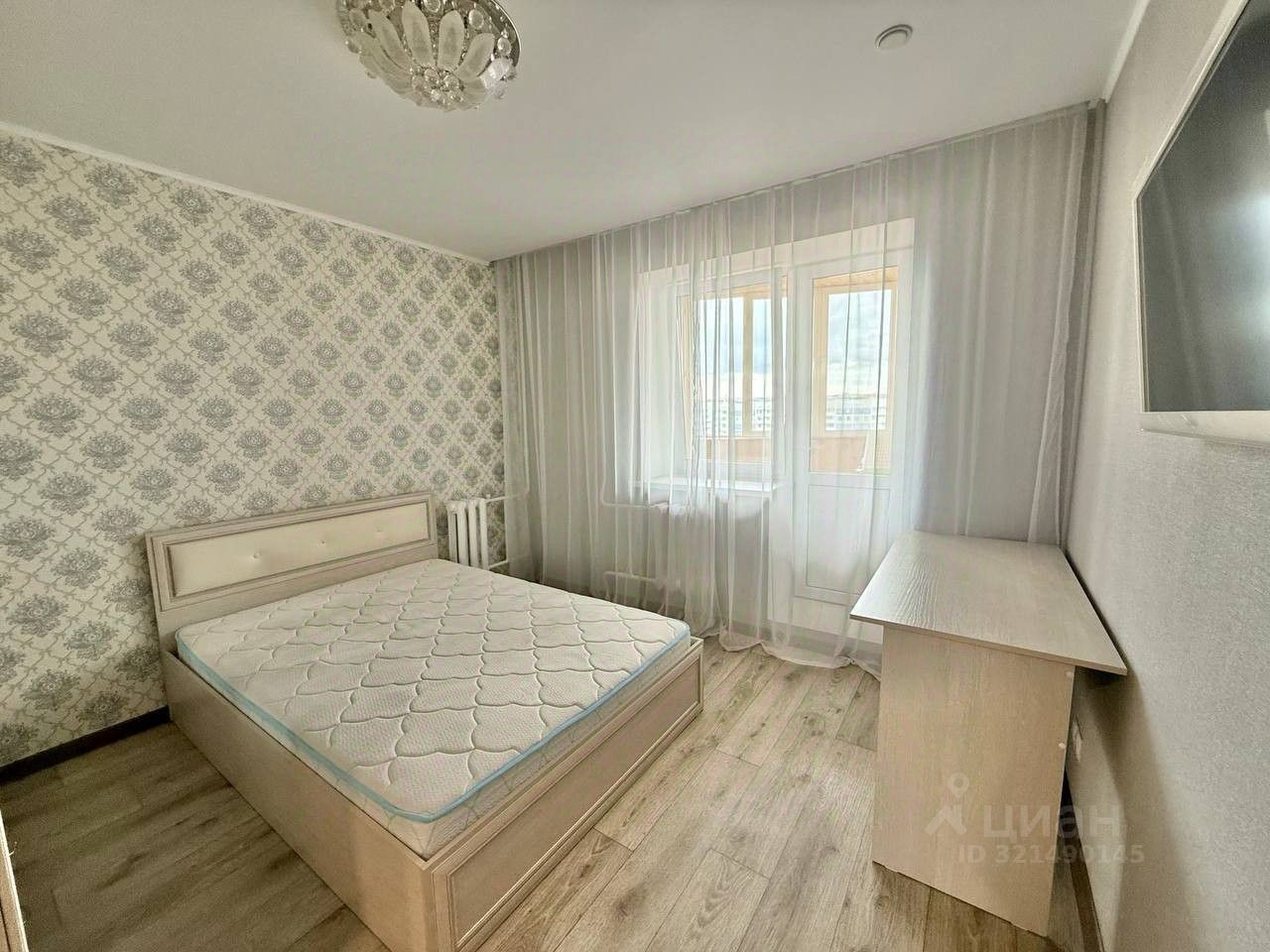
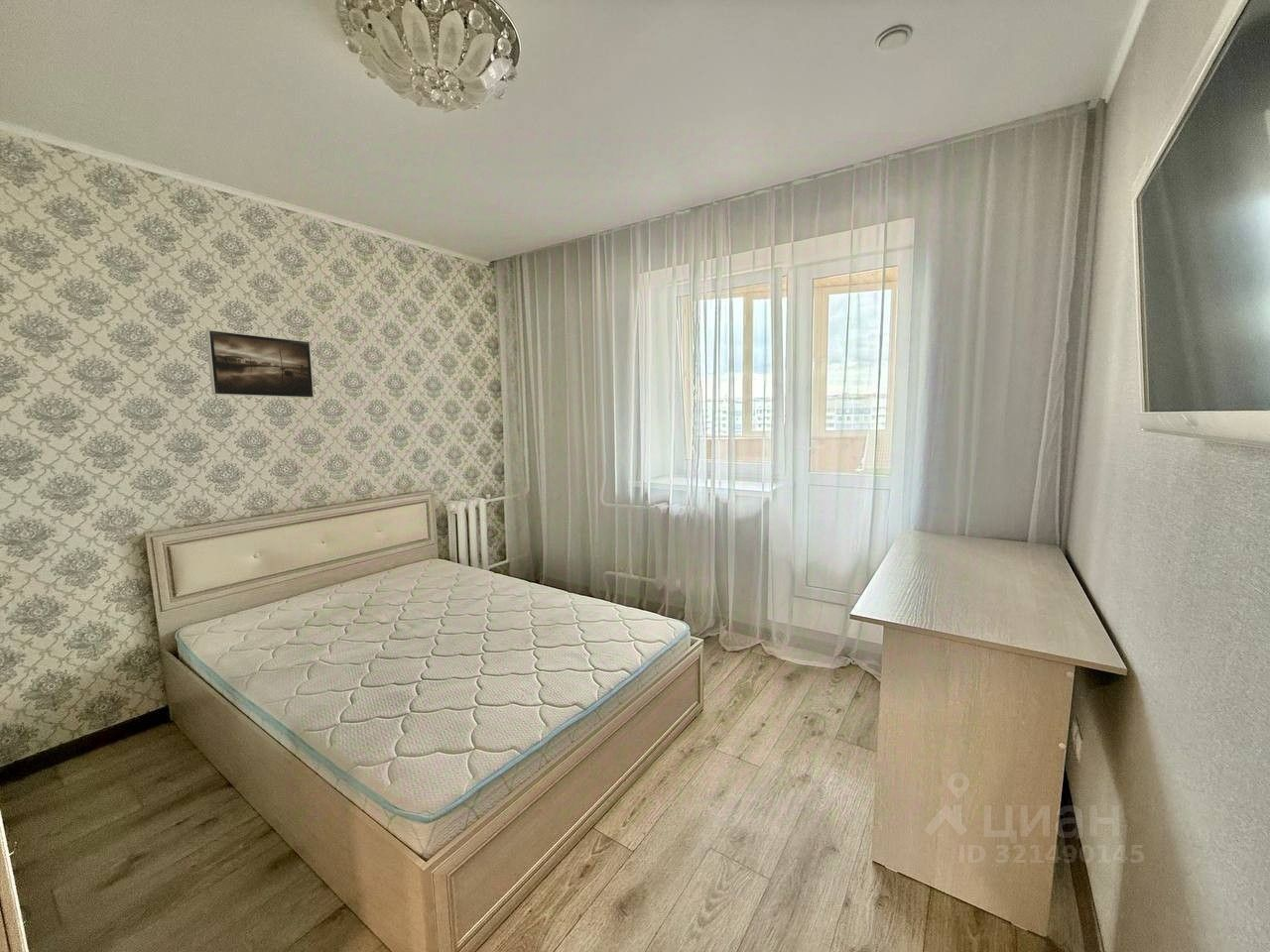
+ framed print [205,329,315,399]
